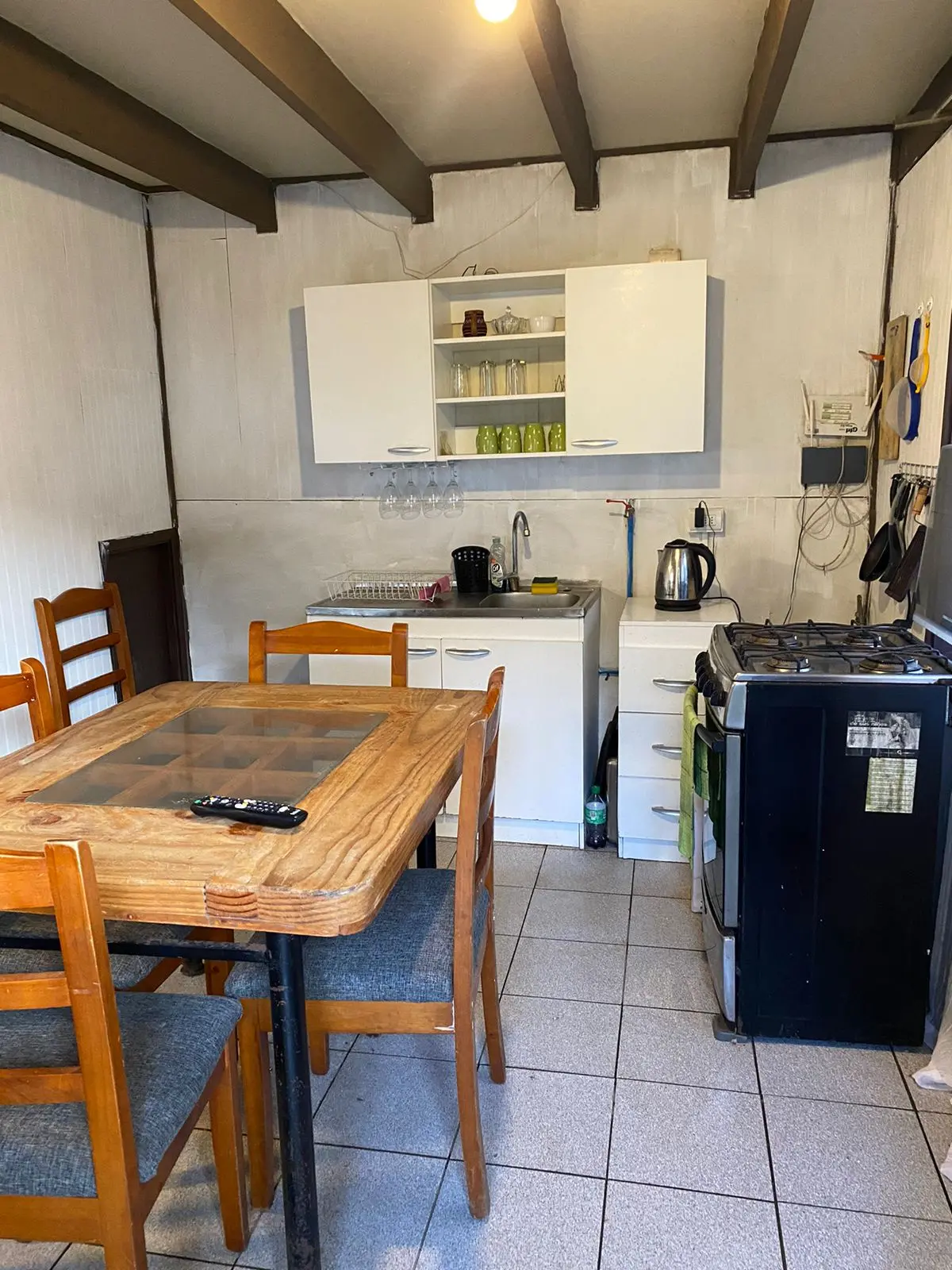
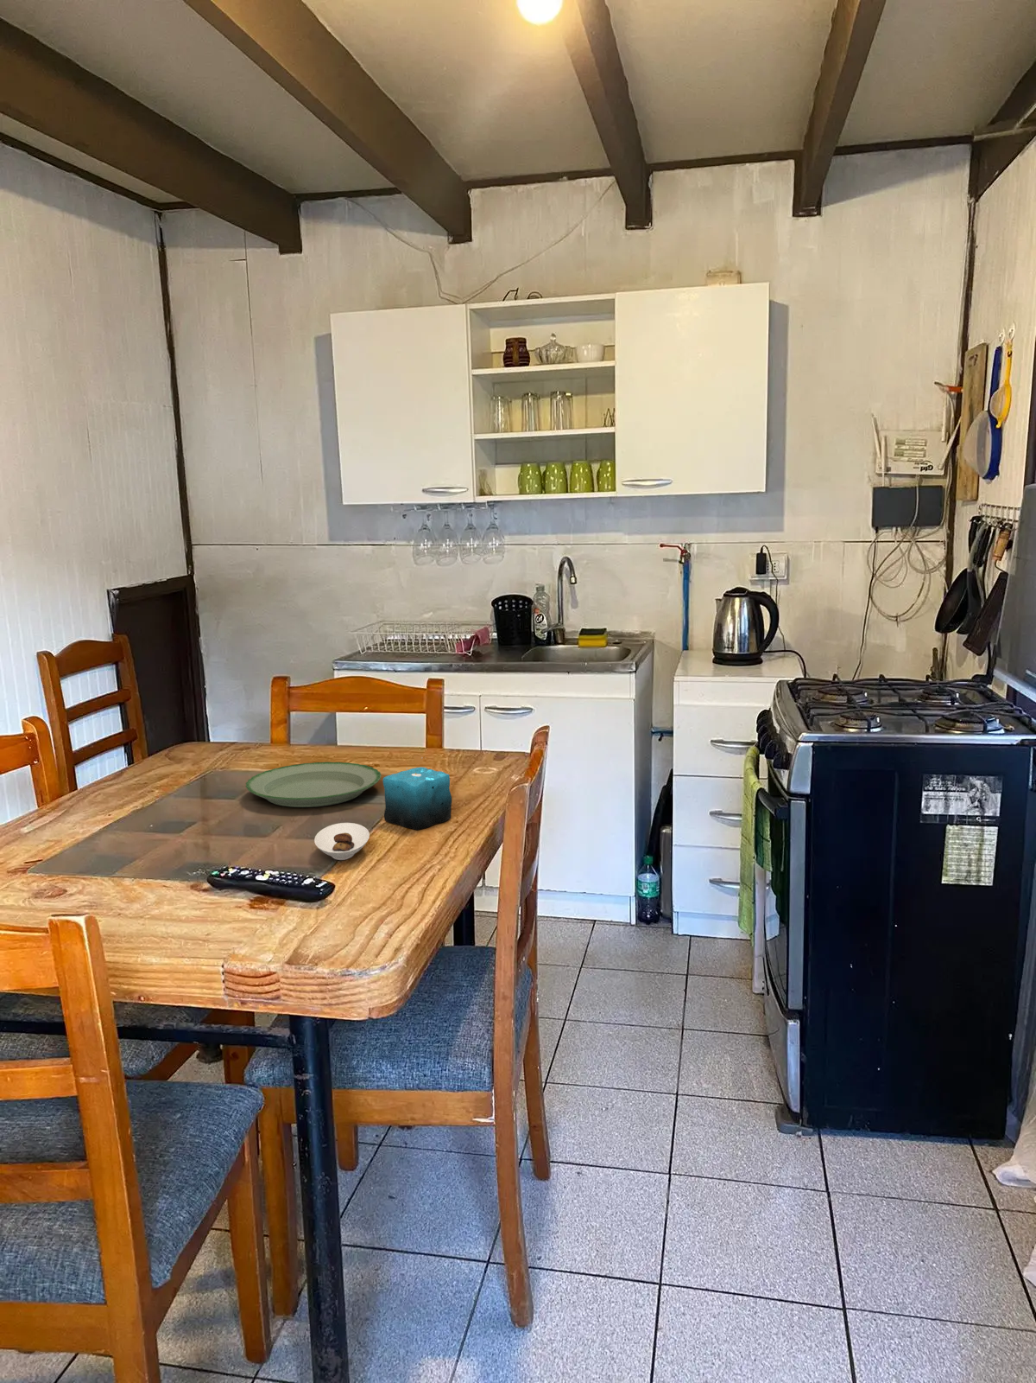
+ candle [382,757,453,831]
+ plate [245,761,382,808]
+ saucer [313,822,370,861]
